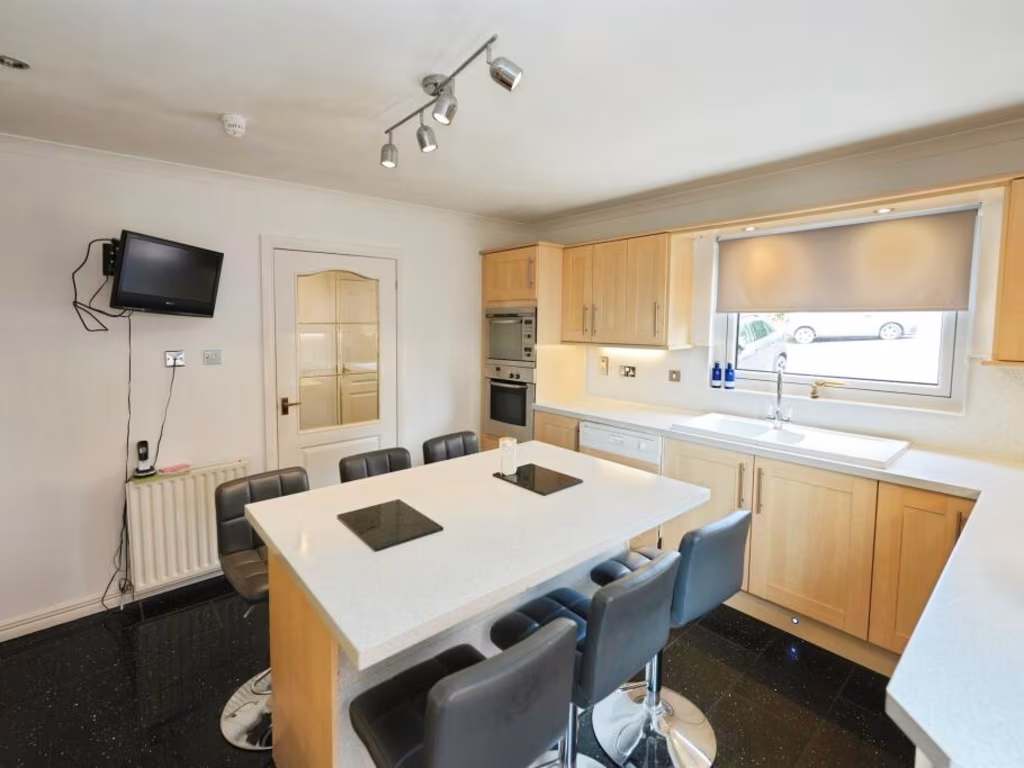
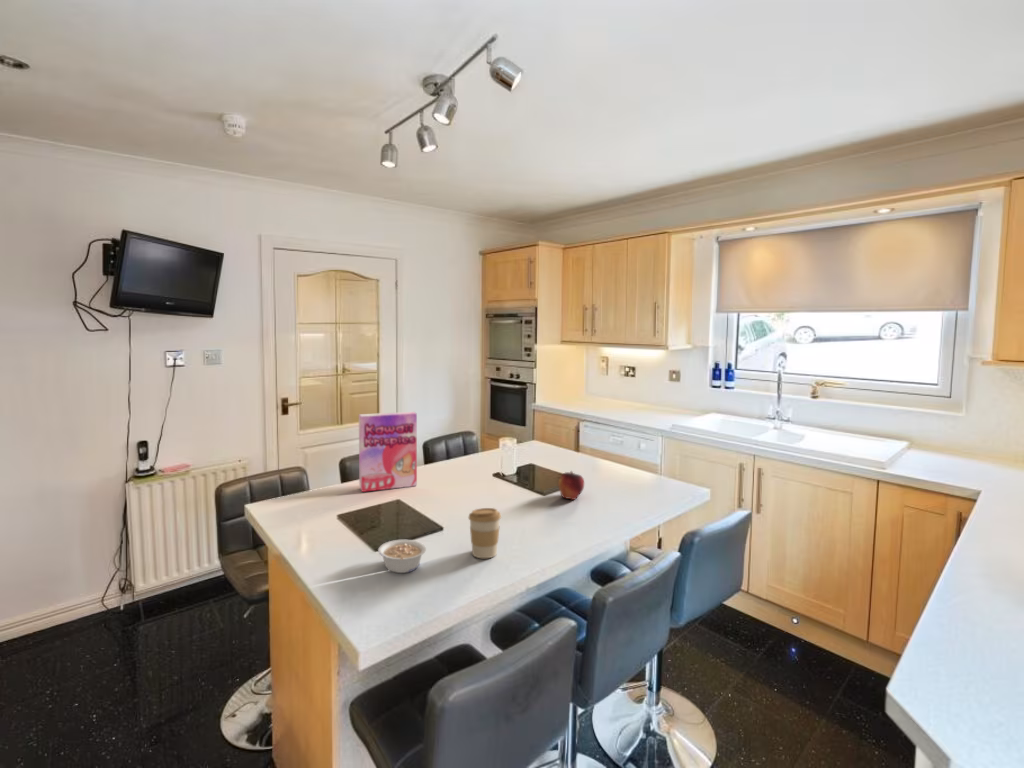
+ coffee cup [467,507,502,559]
+ legume [377,539,427,574]
+ cereal box [358,411,418,493]
+ fruit [557,470,585,501]
